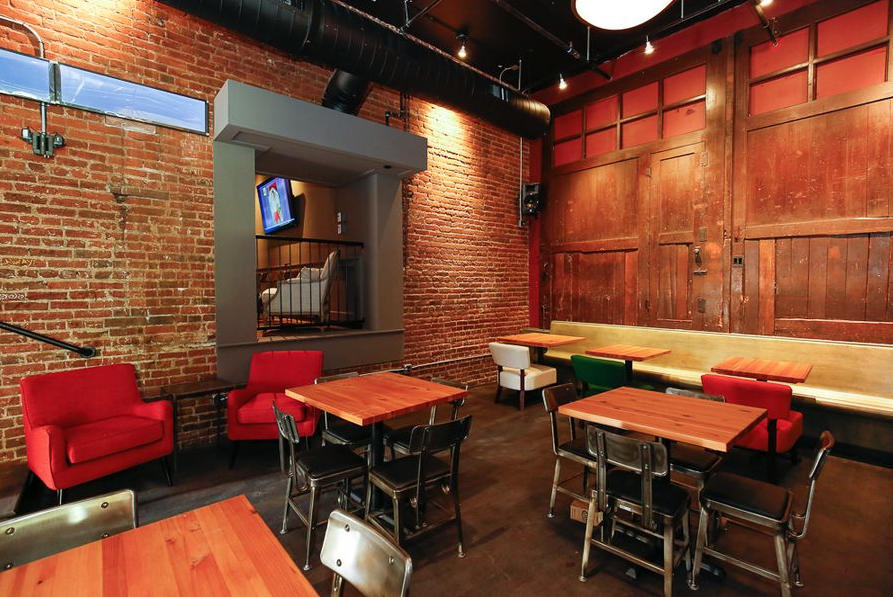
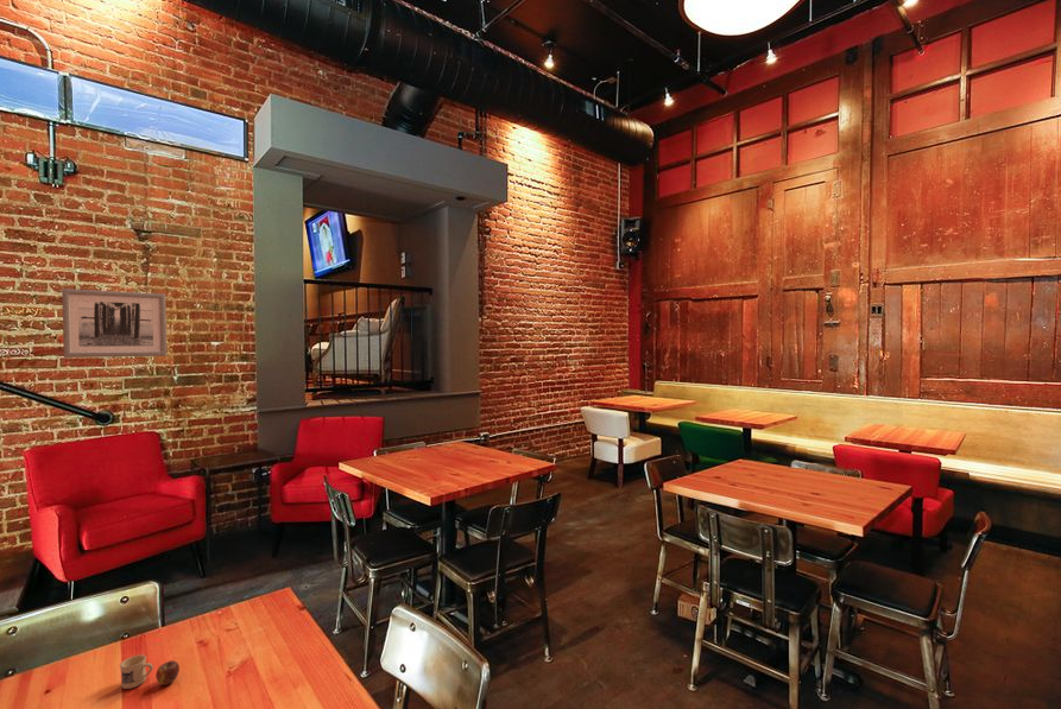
+ mug [119,653,181,690]
+ wall art [61,287,168,359]
